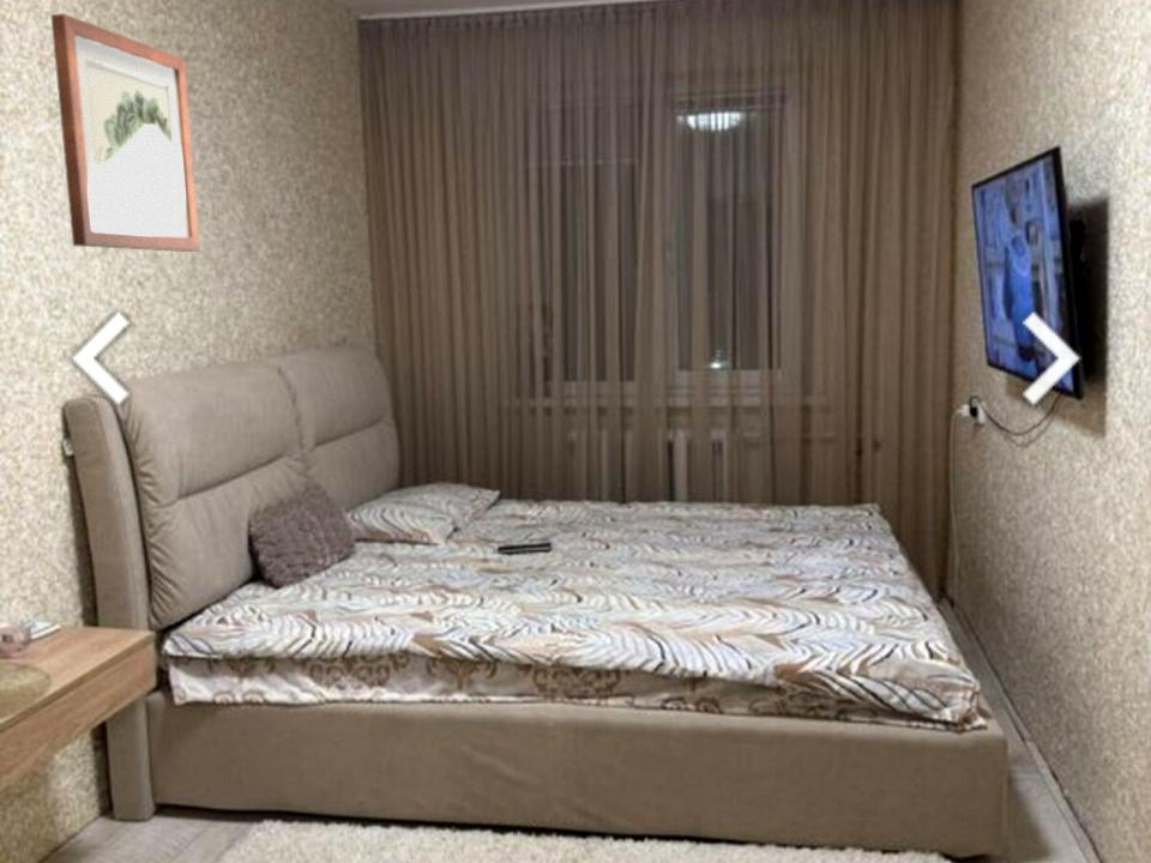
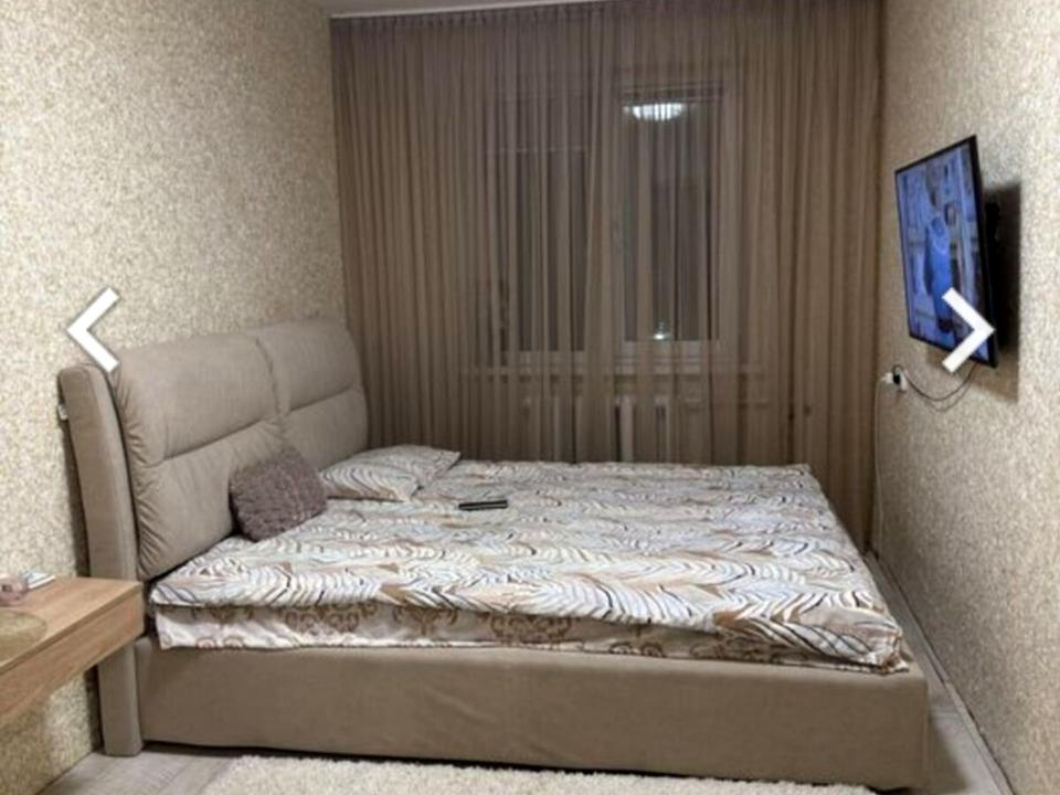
- wall art [49,12,201,253]
